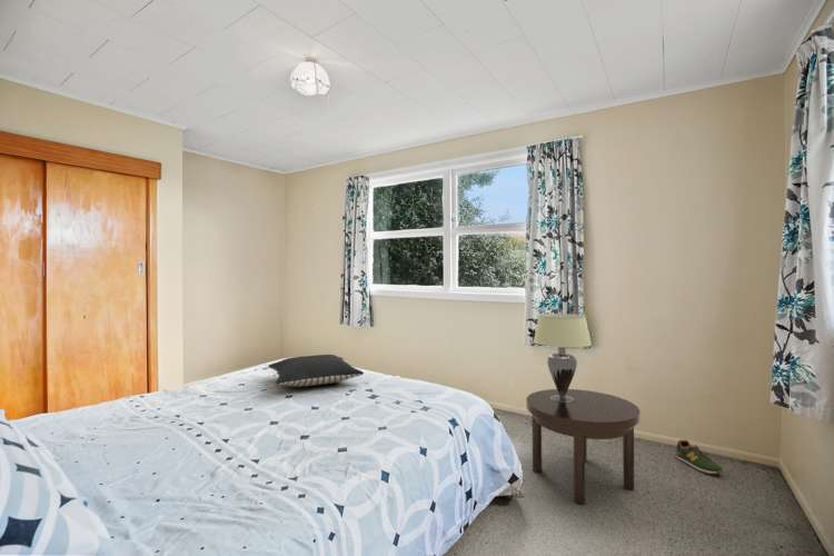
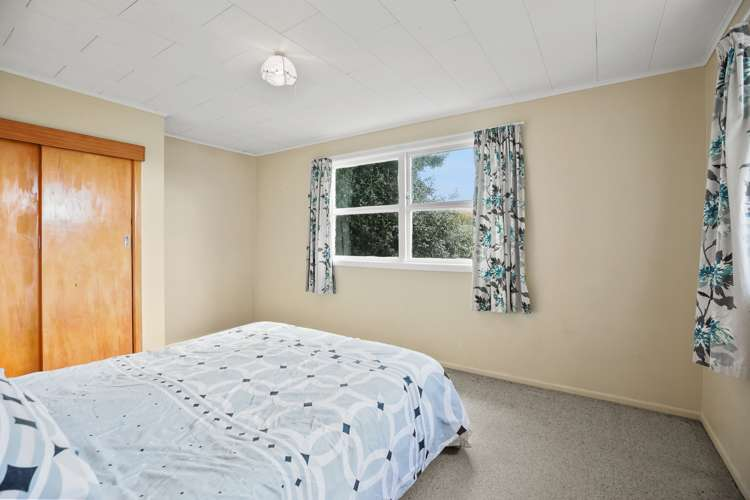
- pillow [267,354,365,388]
- lampshade [533,312,593,403]
- side table [525,388,642,504]
- shoe [675,439,723,475]
